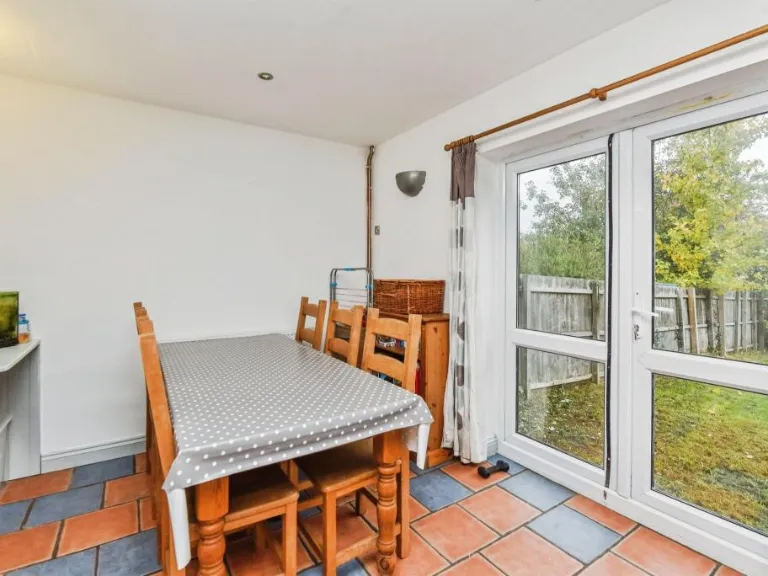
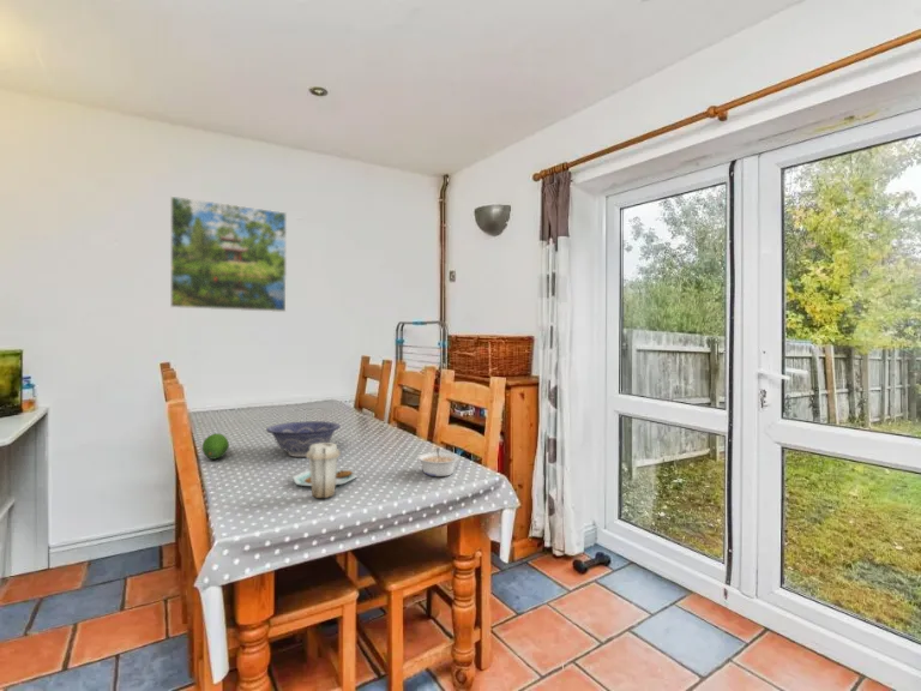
+ decorative bowl [265,420,342,458]
+ legume [416,446,459,477]
+ fruit [201,432,230,461]
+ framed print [169,196,288,313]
+ plate [291,441,359,499]
